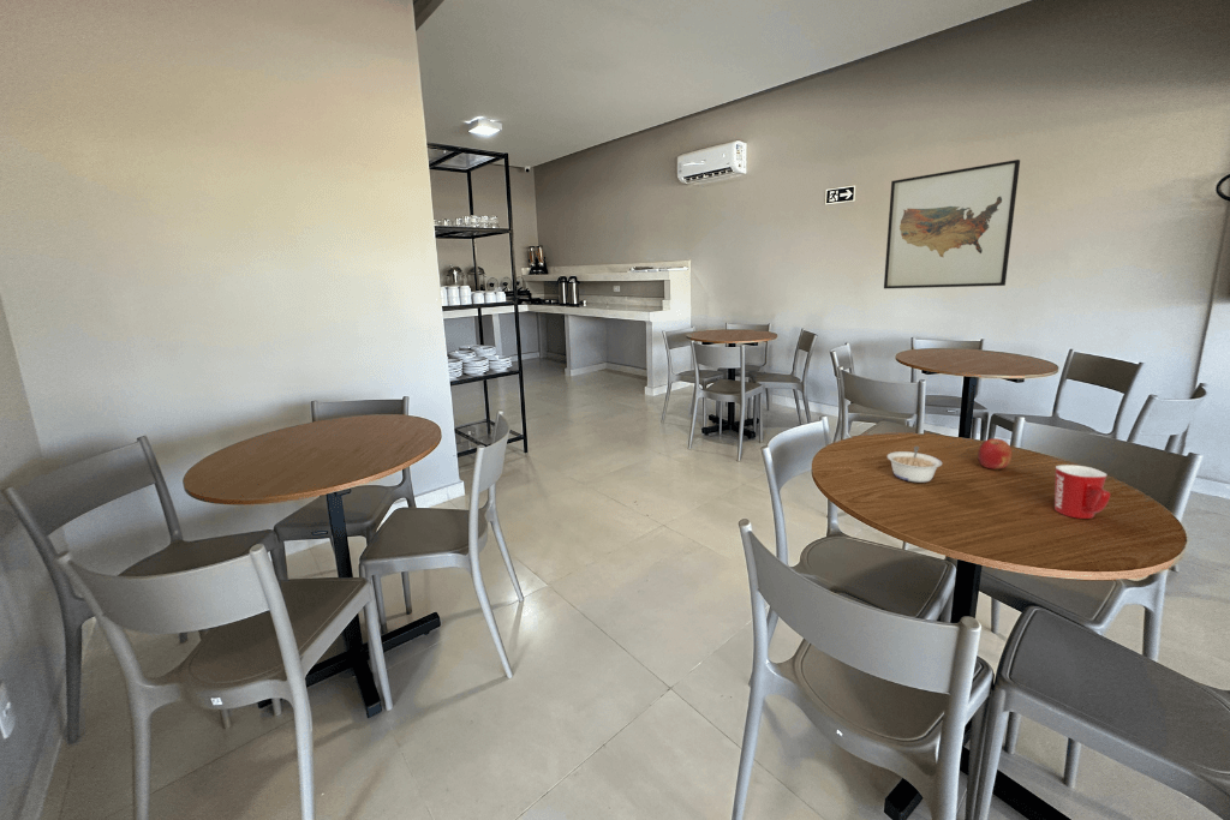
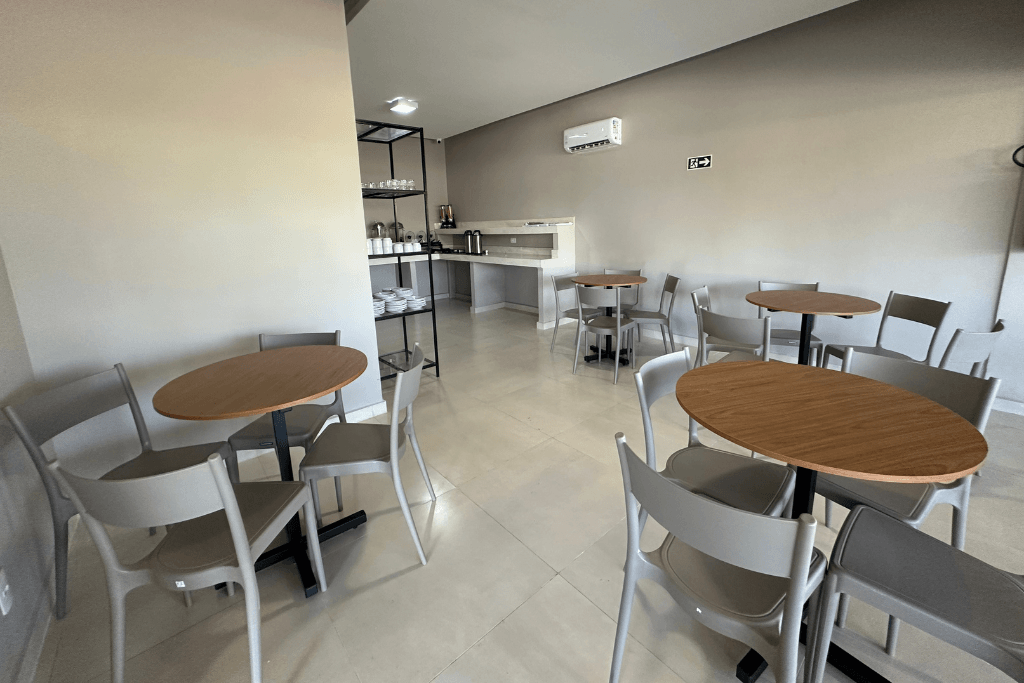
- legume [886,445,943,484]
- fruit [977,437,1013,471]
- wall art [883,158,1021,289]
- mug [1053,463,1111,520]
